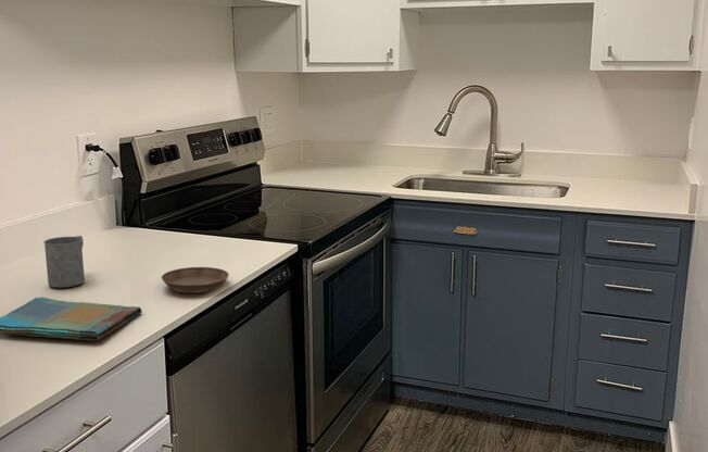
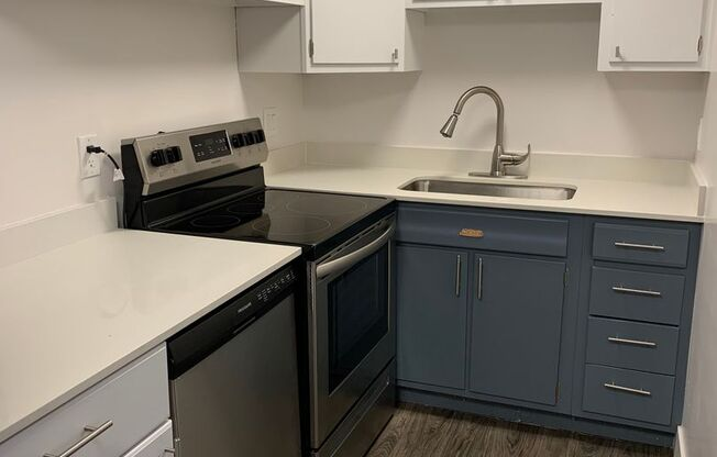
- mug [42,235,86,289]
- saucer [161,266,230,294]
- dish towel [0,296,143,342]
